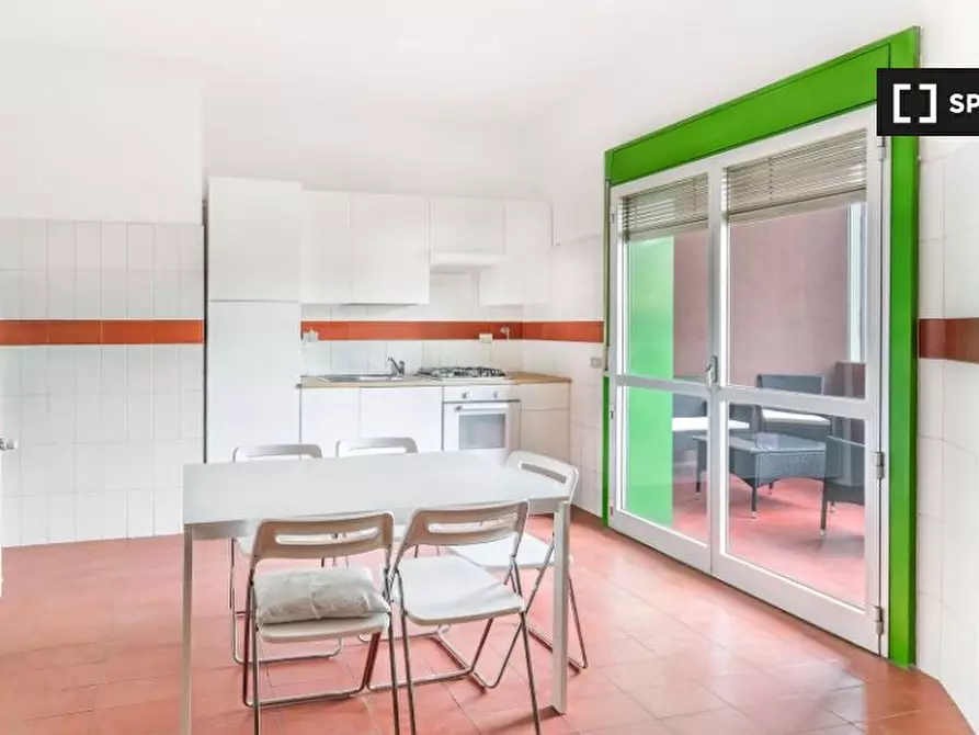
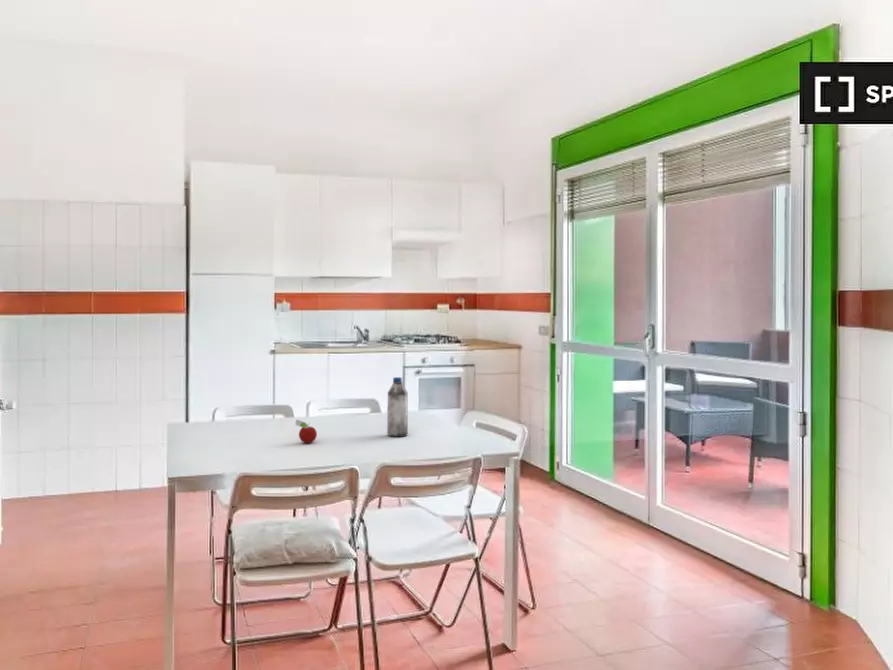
+ fruit [294,419,318,444]
+ water bottle [386,376,409,438]
